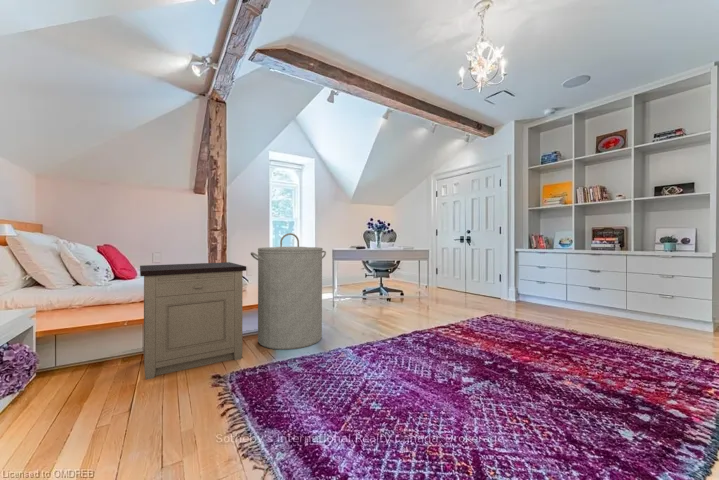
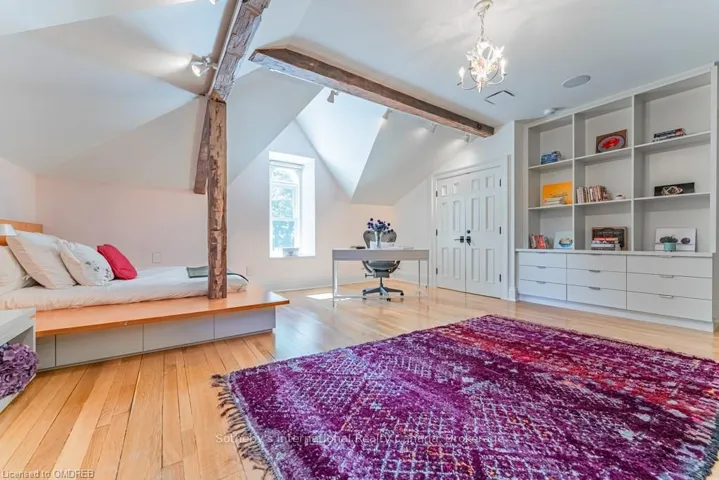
- nightstand [139,261,247,381]
- laundry hamper [250,232,327,351]
